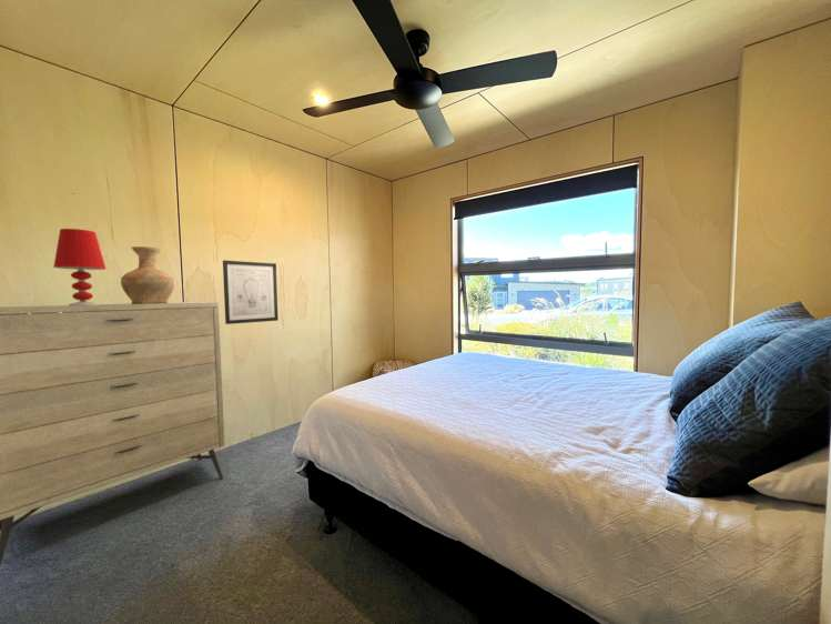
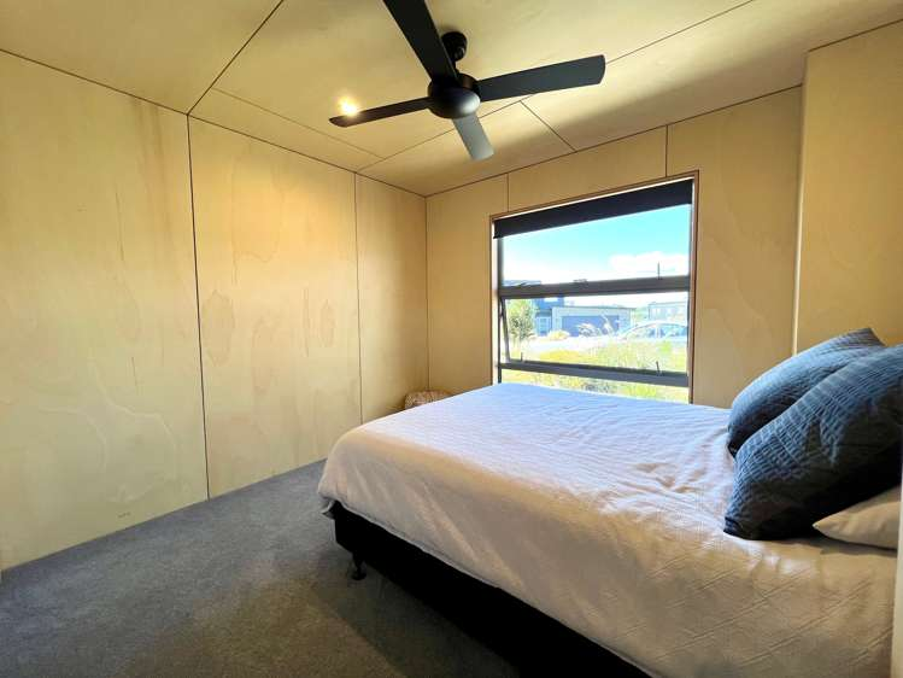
- wall art [222,259,280,325]
- dresser [0,301,225,566]
- vase [120,245,176,304]
- table lamp [52,228,107,306]
